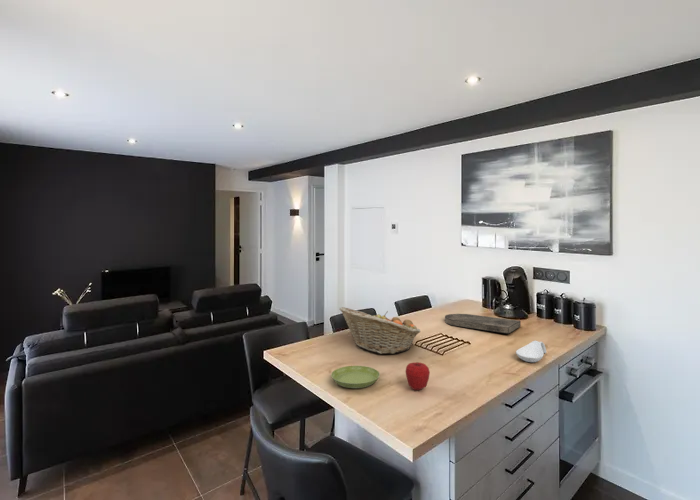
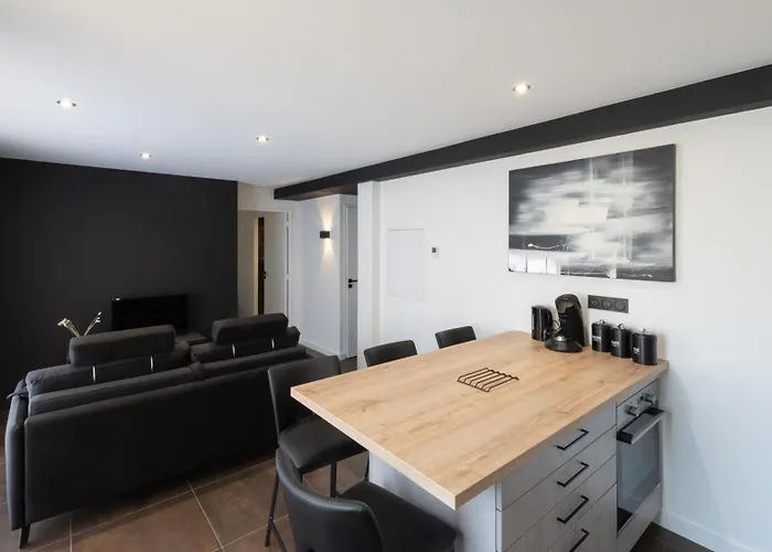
- cutting board [444,313,522,335]
- saucer [330,365,381,389]
- fruit basket [339,306,422,355]
- apple [404,361,431,391]
- spoon rest [515,340,547,363]
